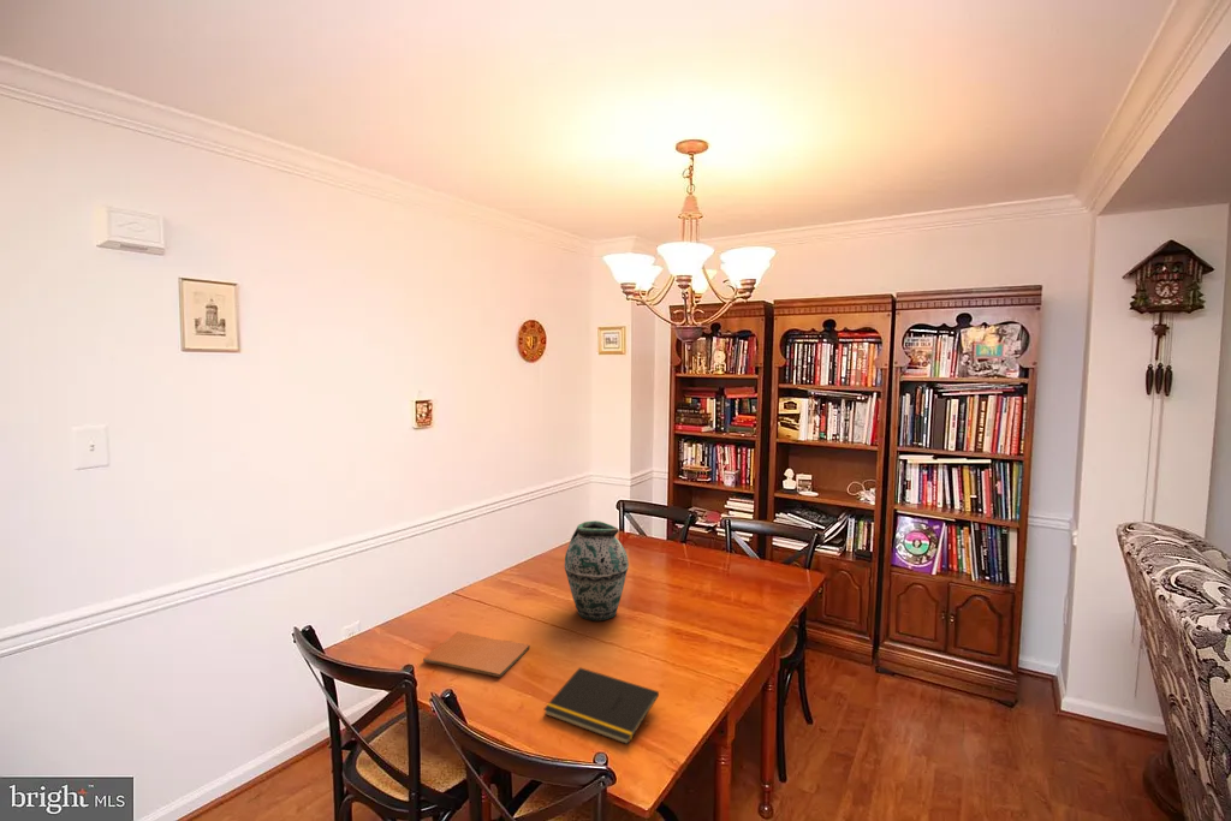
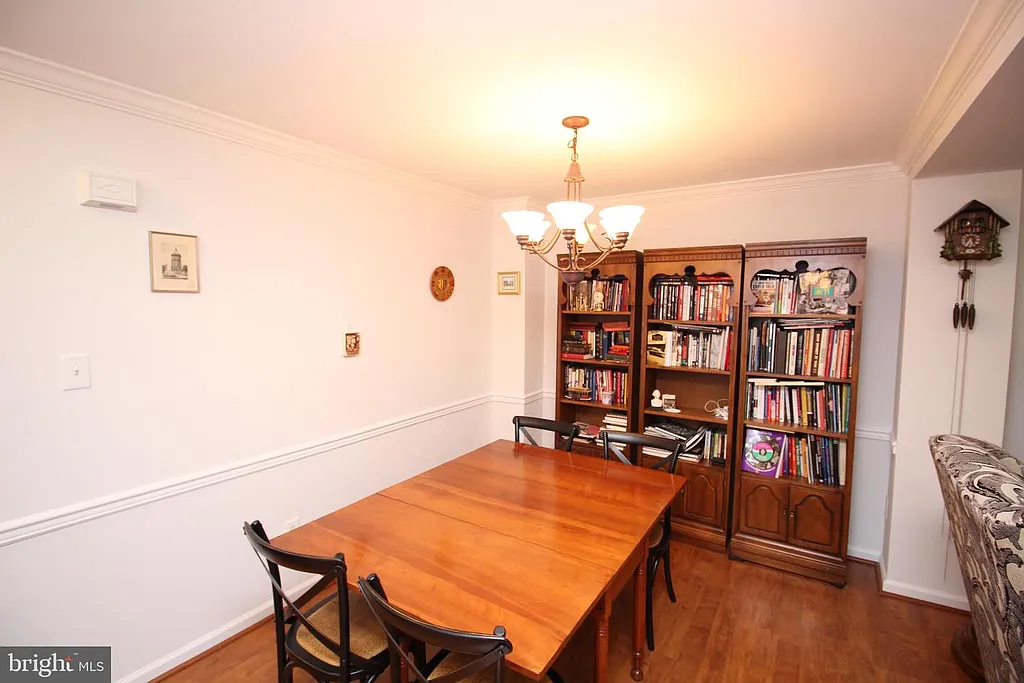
- book [422,631,531,678]
- vase [563,519,630,621]
- notepad [542,666,660,745]
